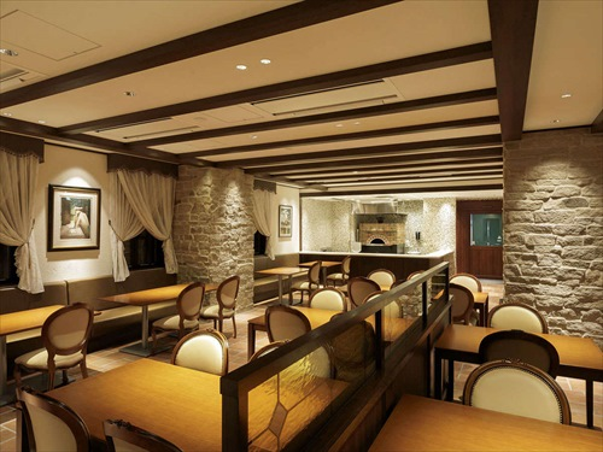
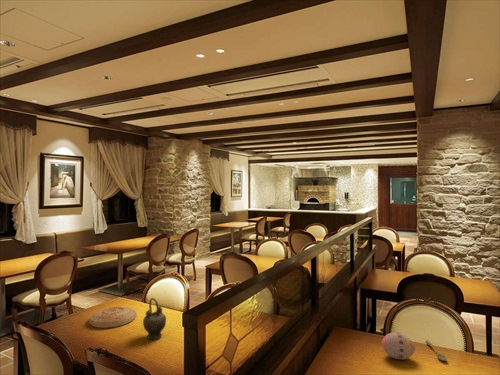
+ soupspoon [424,339,448,362]
+ teapot [142,297,167,340]
+ decorative egg [381,332,416,361]
+ plate [88,306,137,329]
